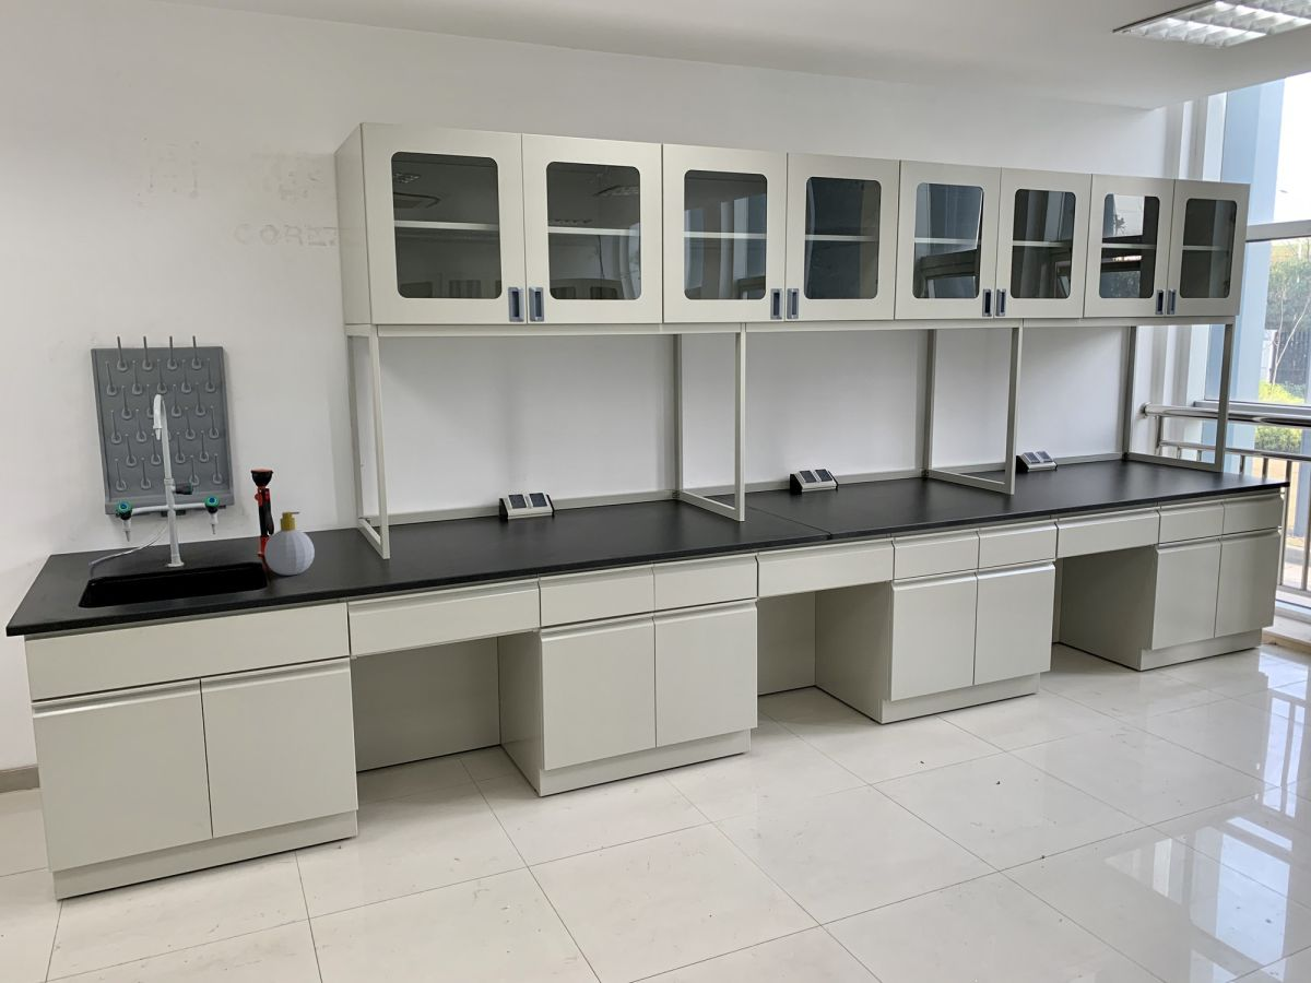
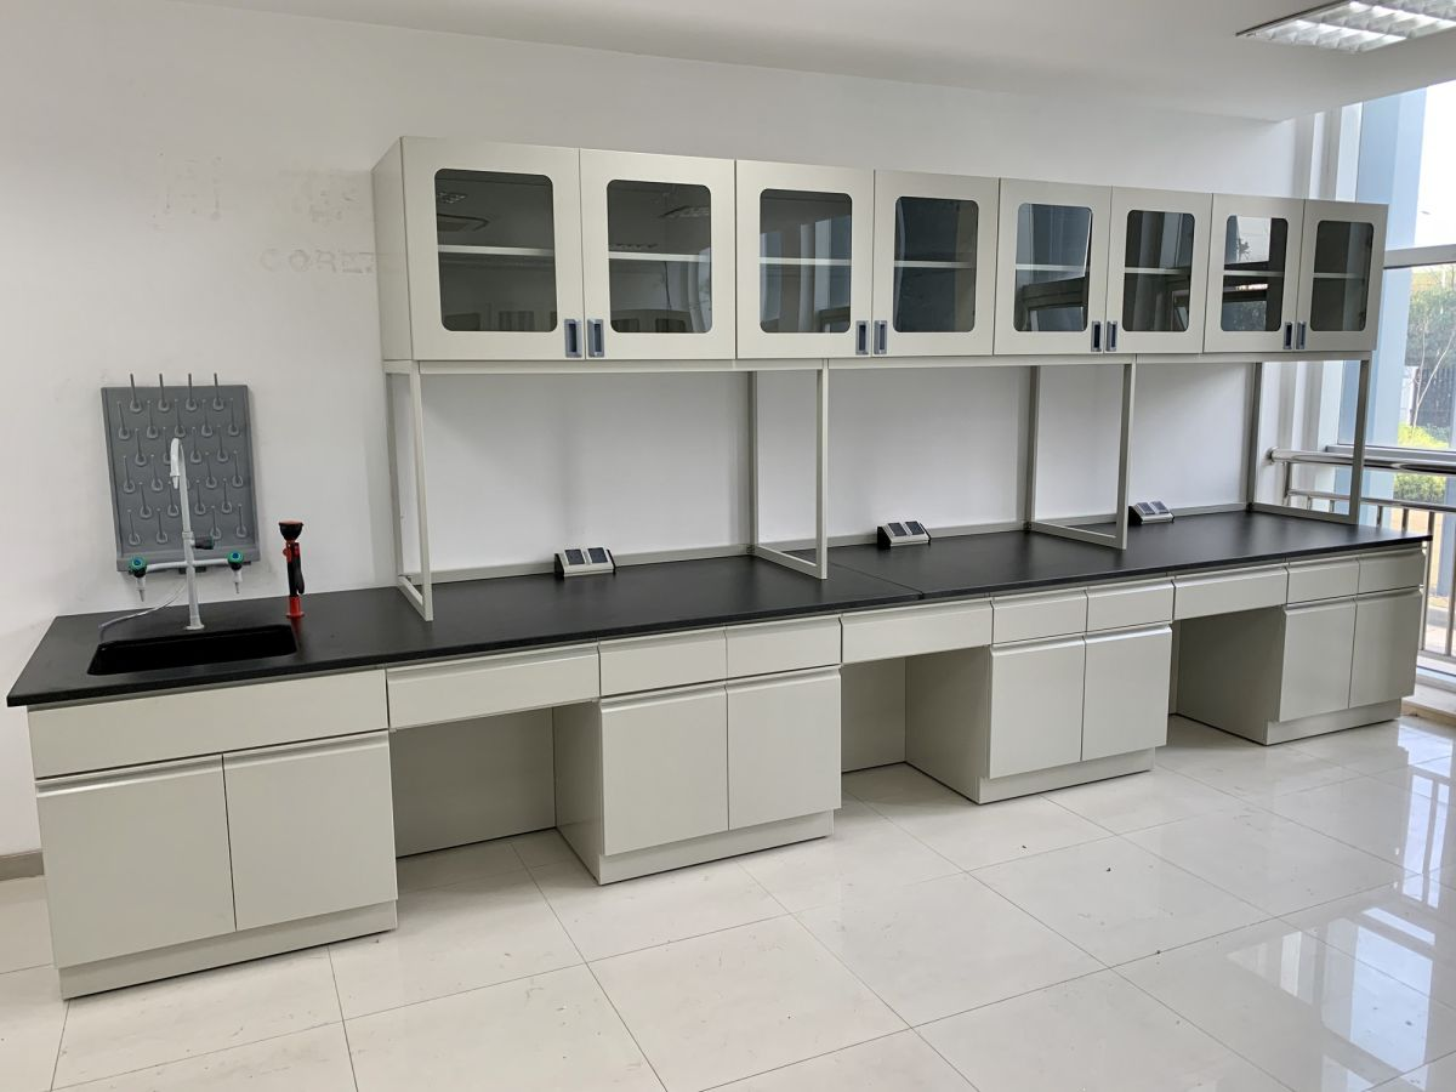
- soap bottle [263,511,316,577]
